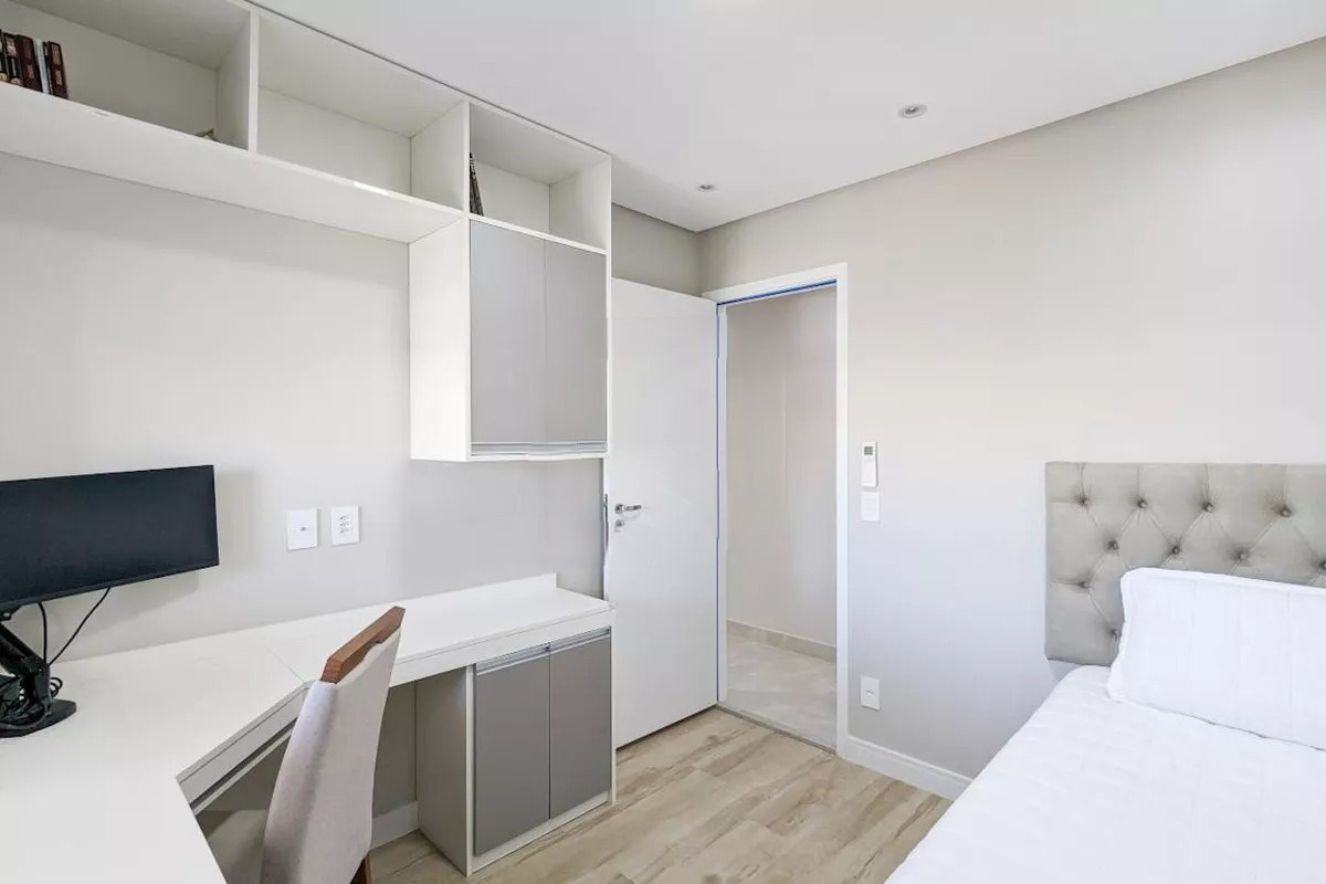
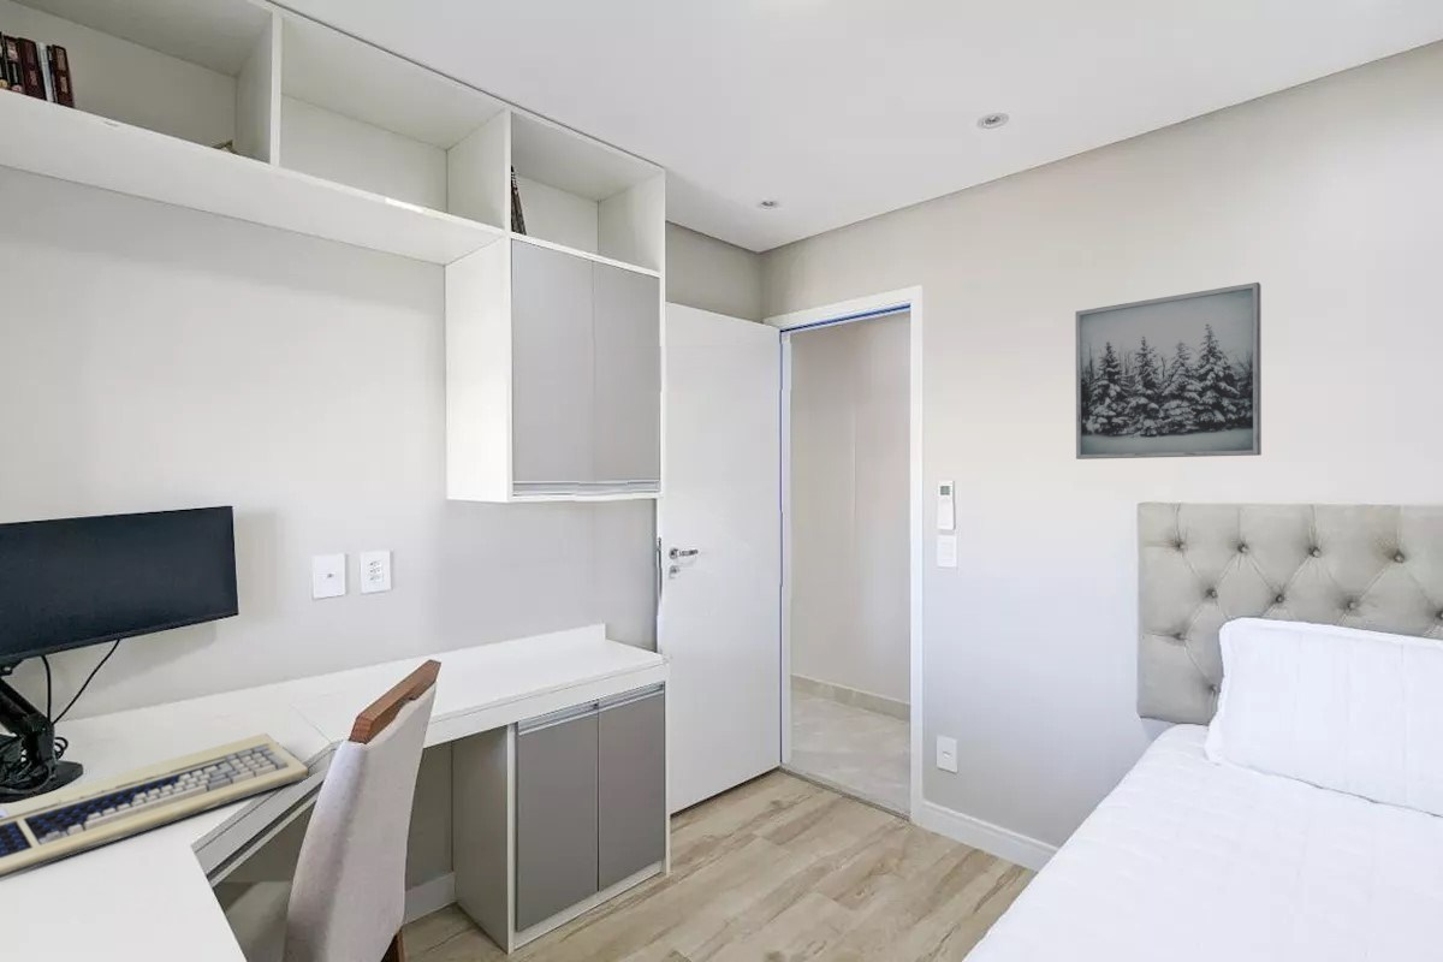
+ wall art [1075,281,1263,461]
+ computer keyboard [0,732,310,879]
